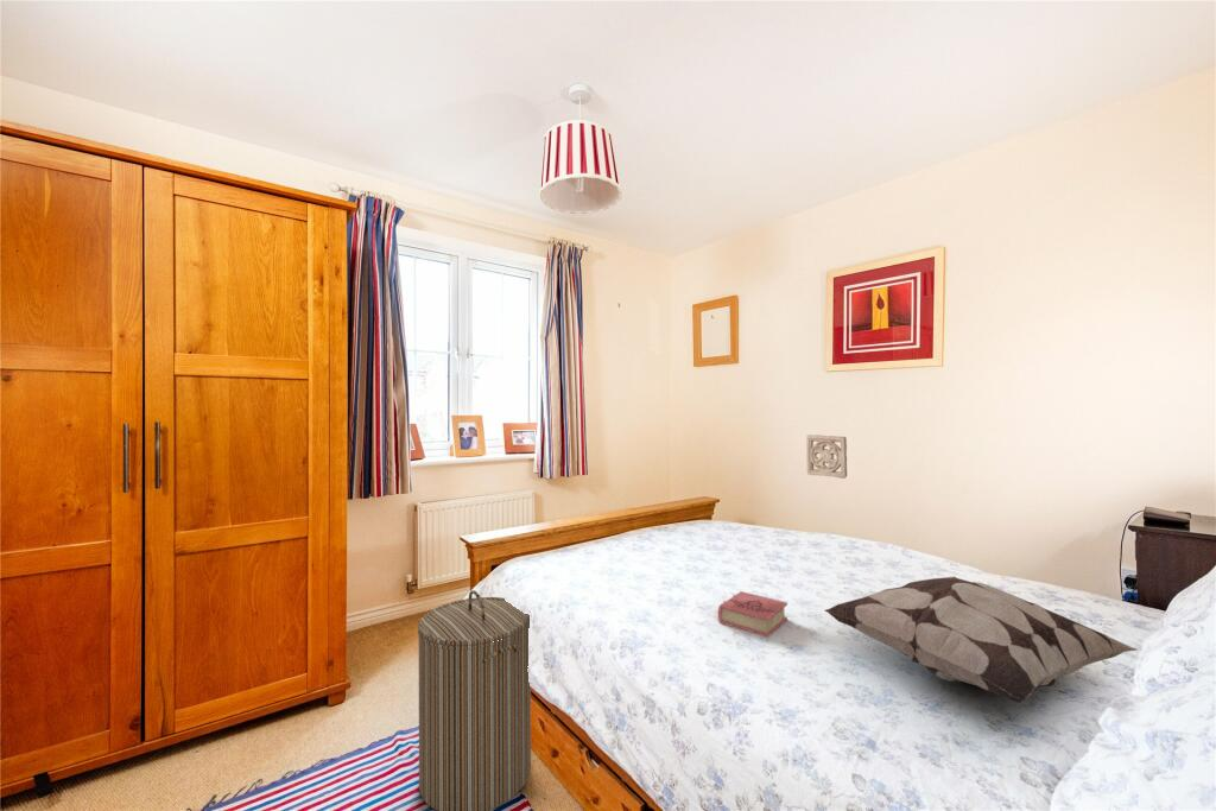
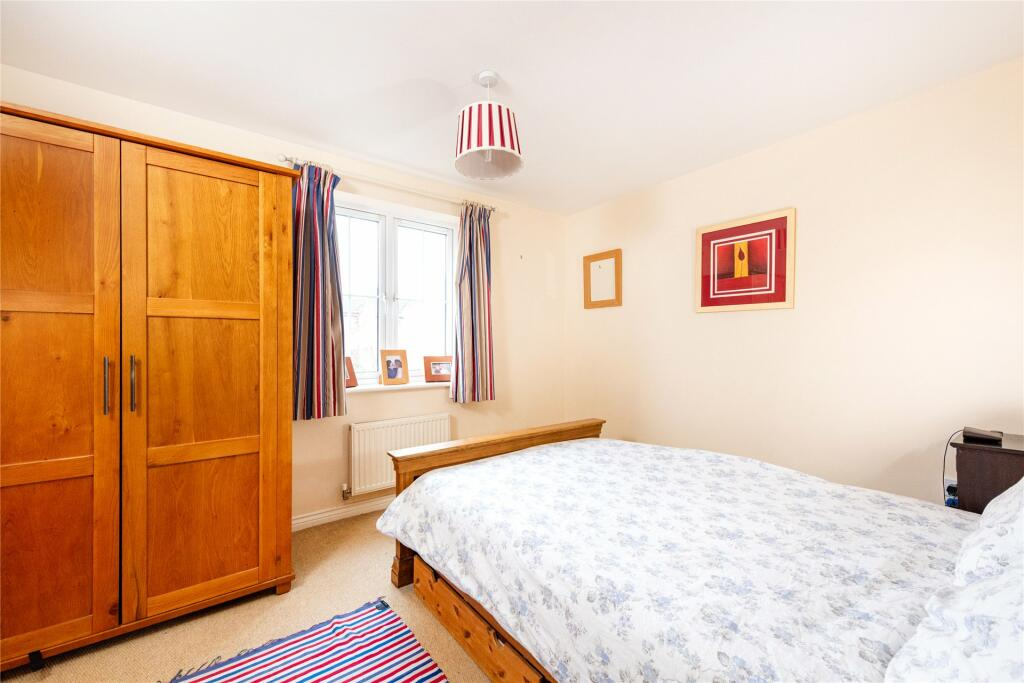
- wall ornament [805,433,848,480]
- decorative pillow [824,575,1138,704]
- laundry hamper [417,589,532,811]
- book [717,590,788,638]
